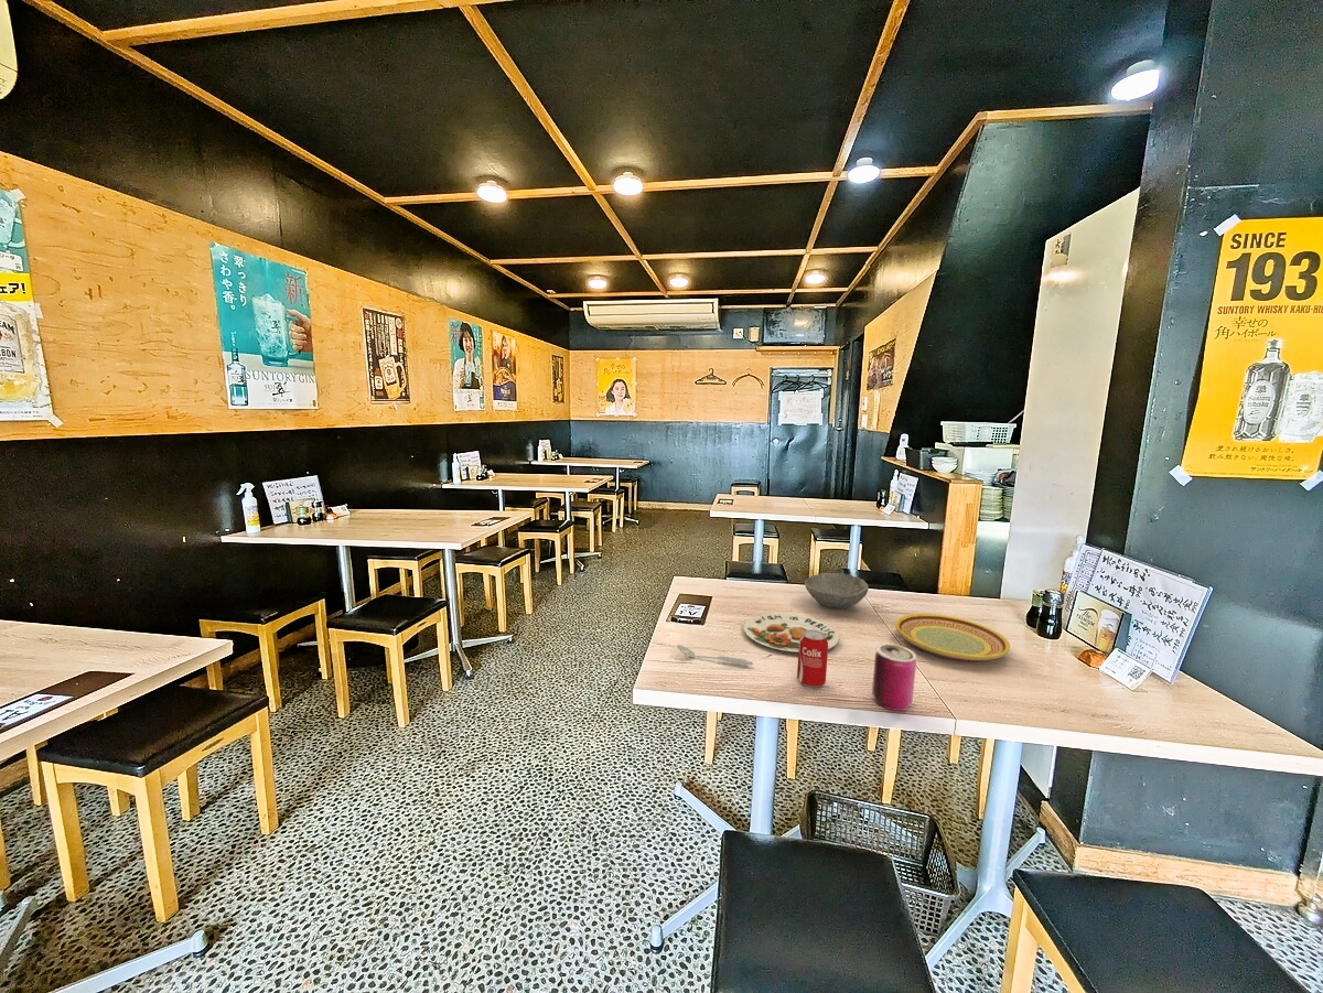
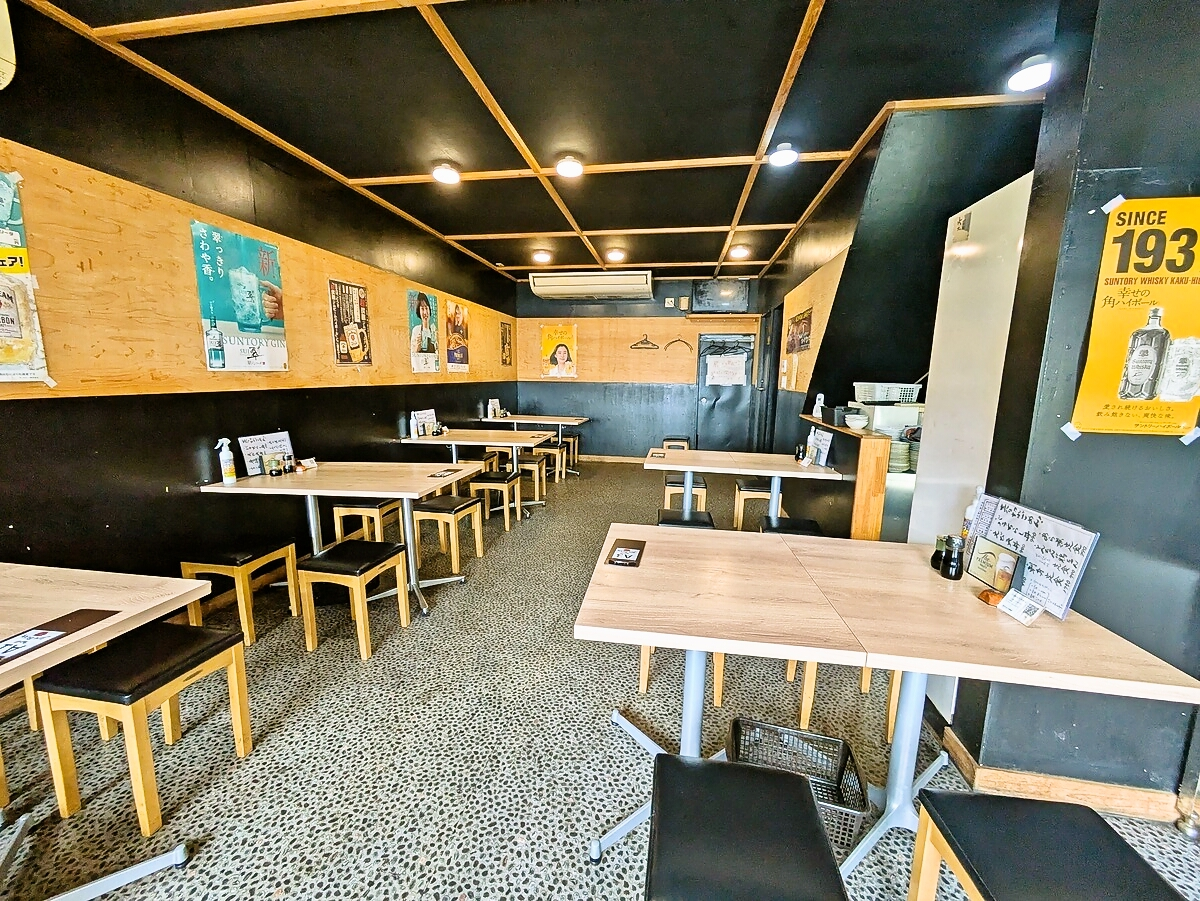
- plate [743,613,840,654]
- spoon [676,644,754,666]
- beverage can [796,629,829,689]
- can [871,643,917,712]
- bowl [804,572,870,609]
- plate [894,613,1011,662]
